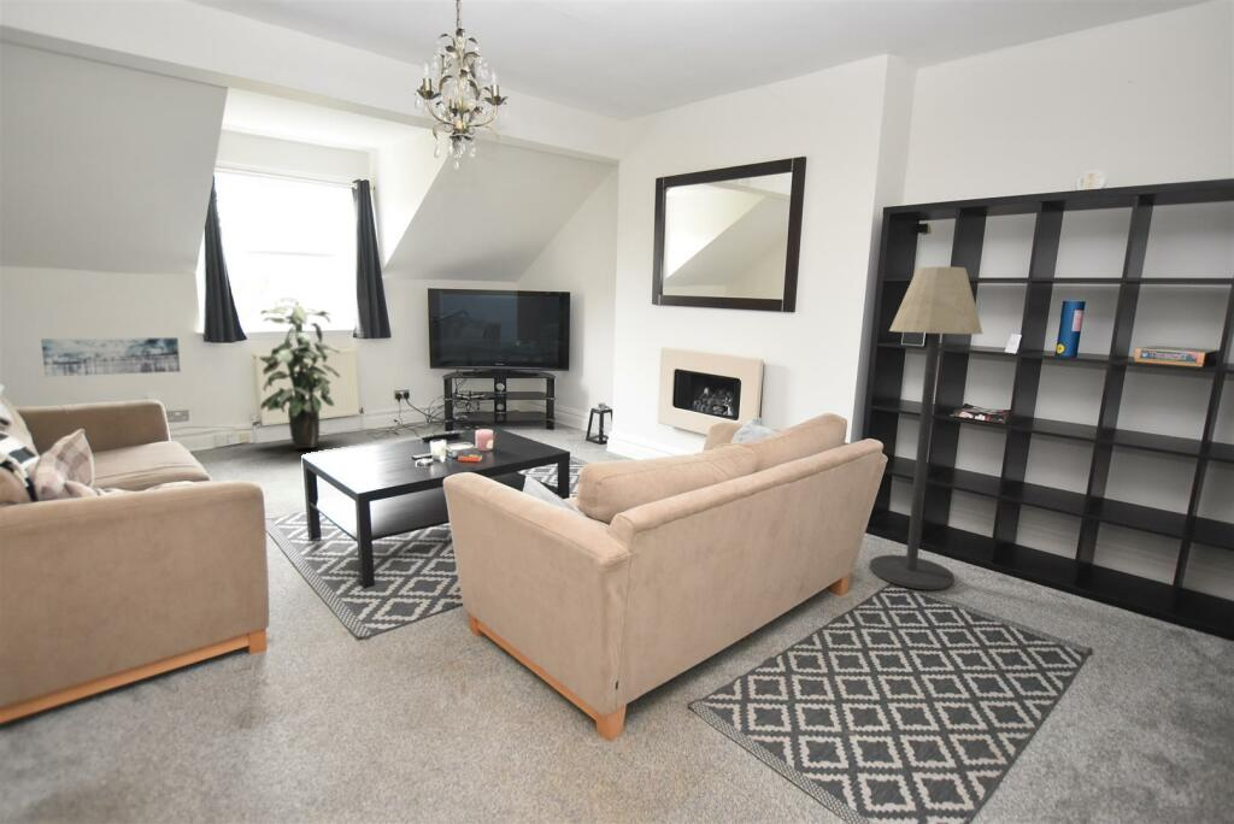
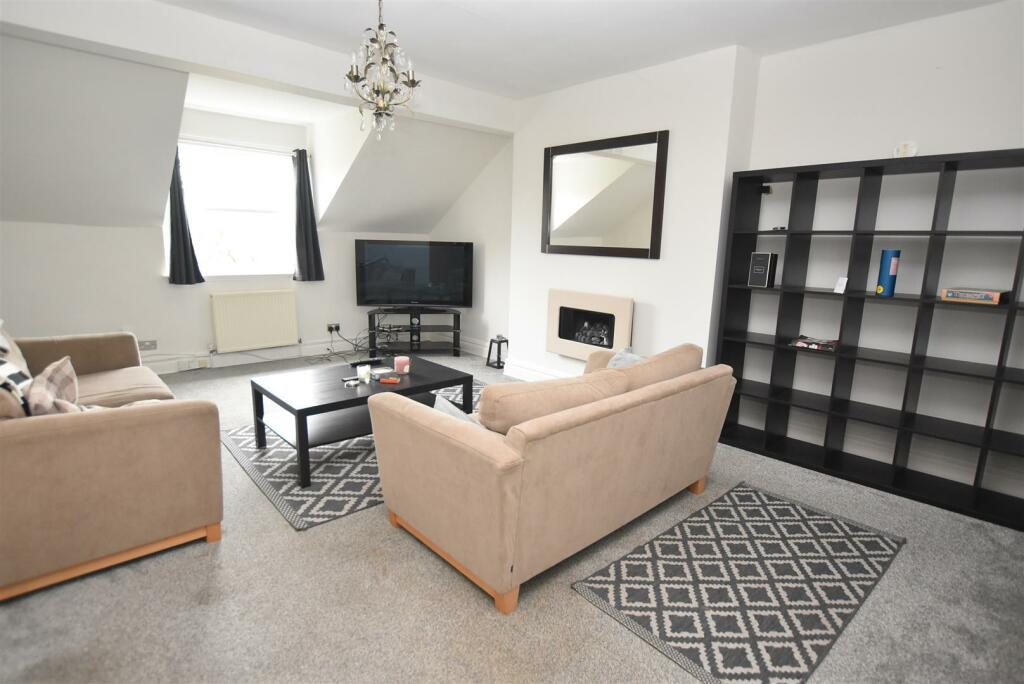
- wall art [40,336,182,378]
- floor lamp [869,266,983,591]
- indoor plant [257,296,341,451]
